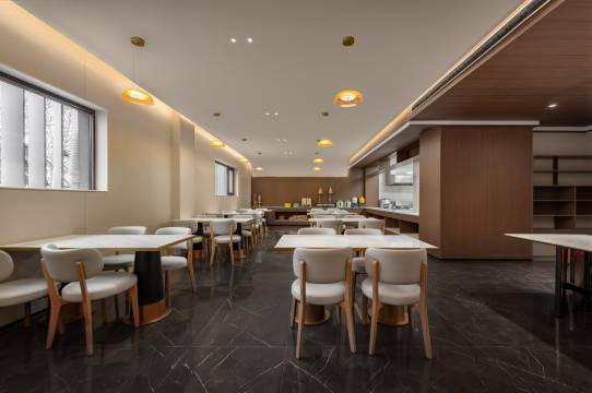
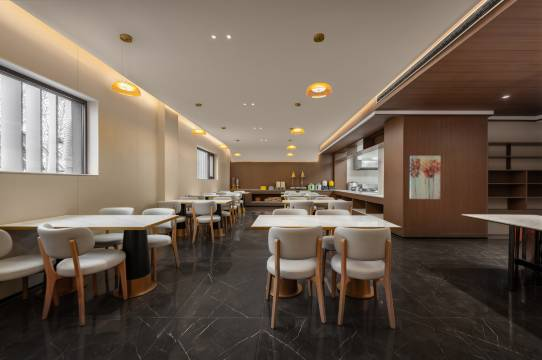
+ wall art [409,155,442,200]
